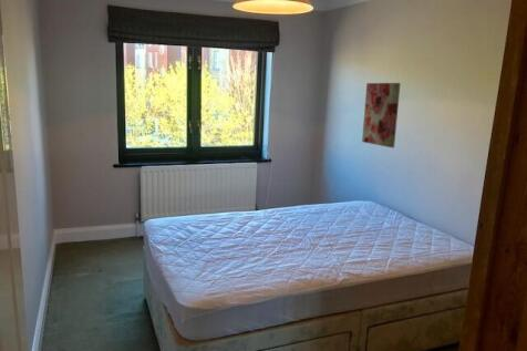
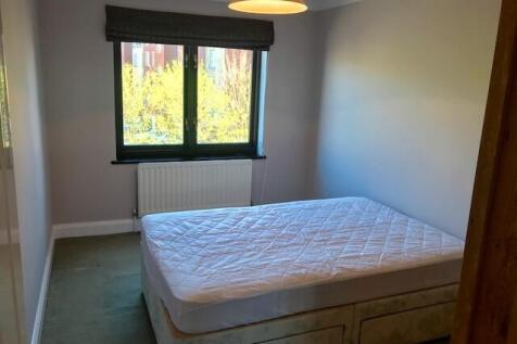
- wall art [361,82,402,148]
